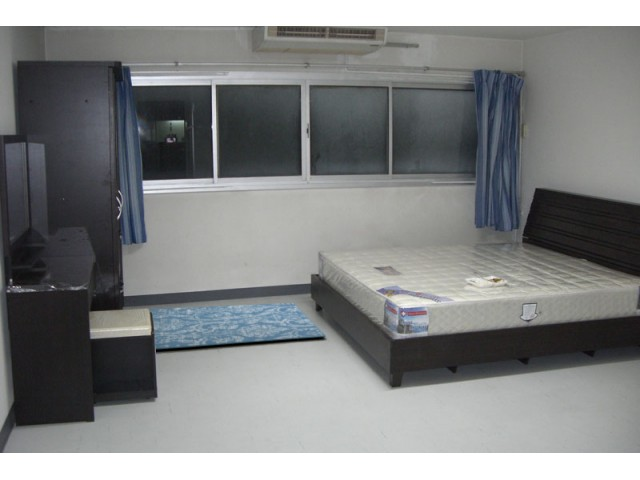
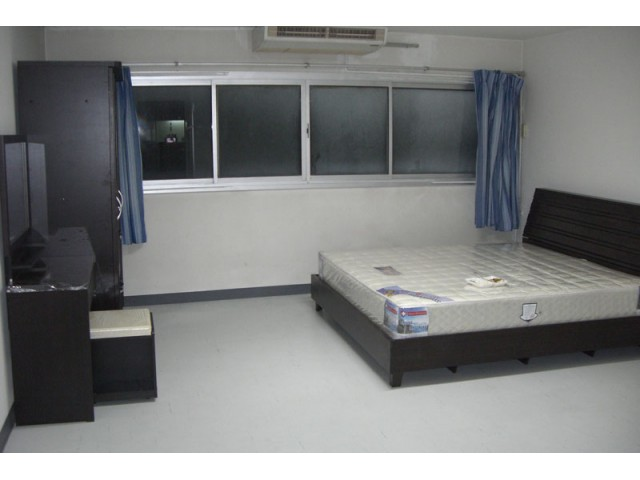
- rug [149,302,327,350]
